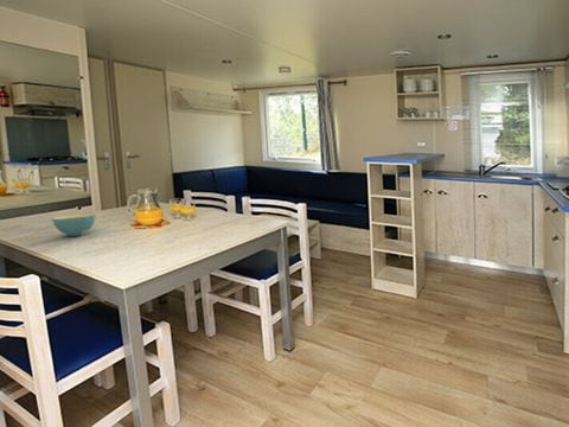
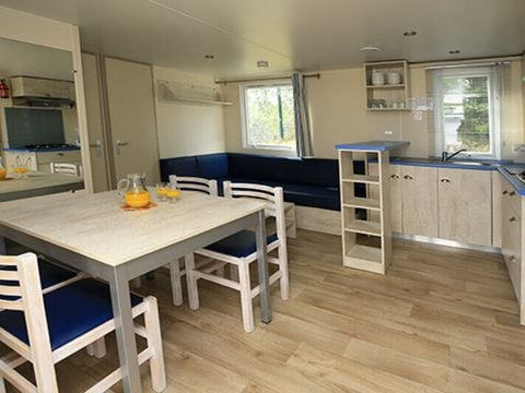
- cereal bowl [51,212,97,237]
